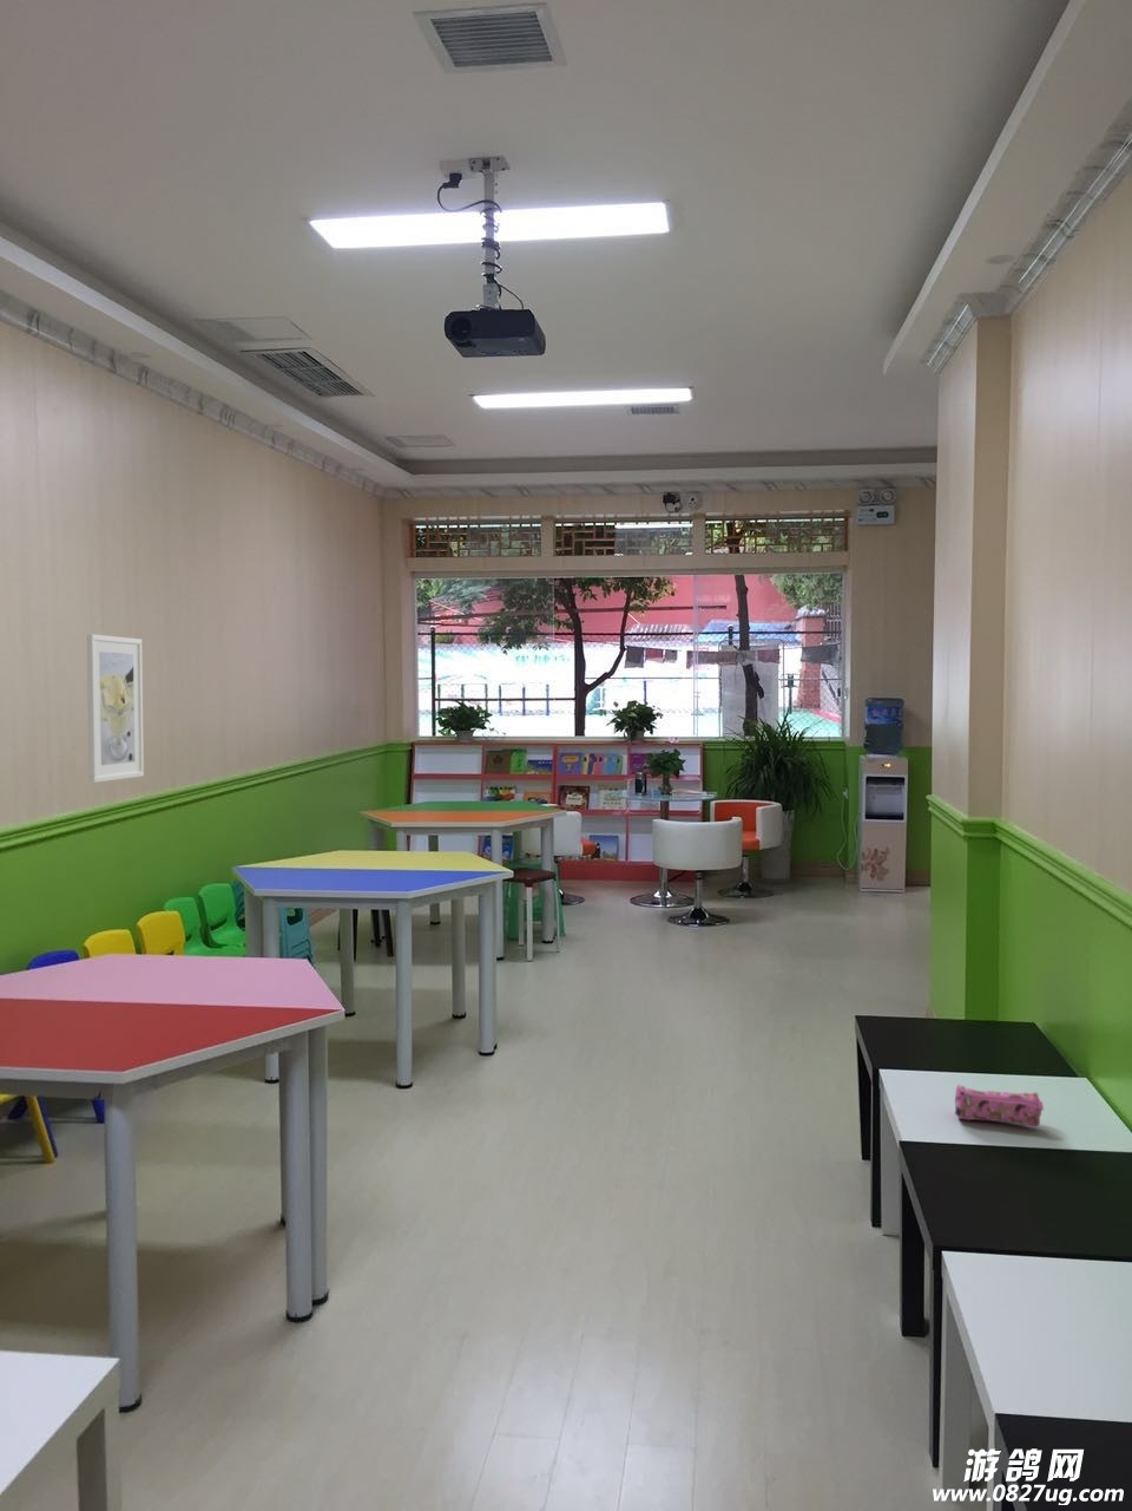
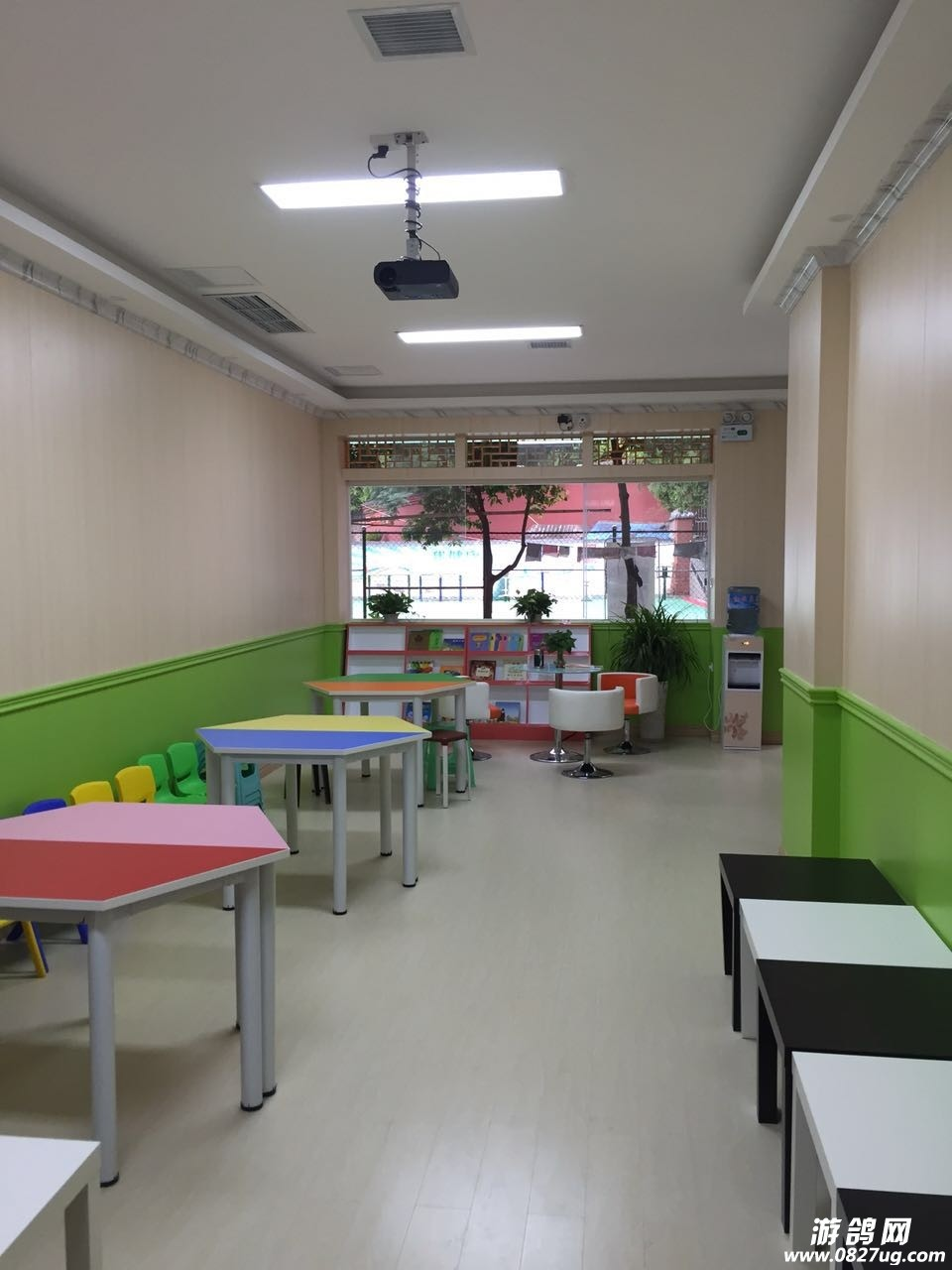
- pencil case [954,1084,1045,1128]
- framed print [86,633,145,784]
